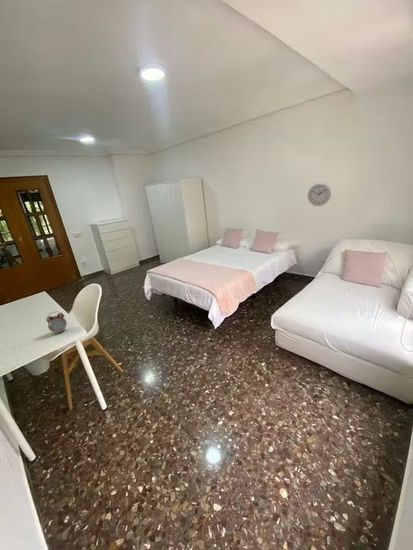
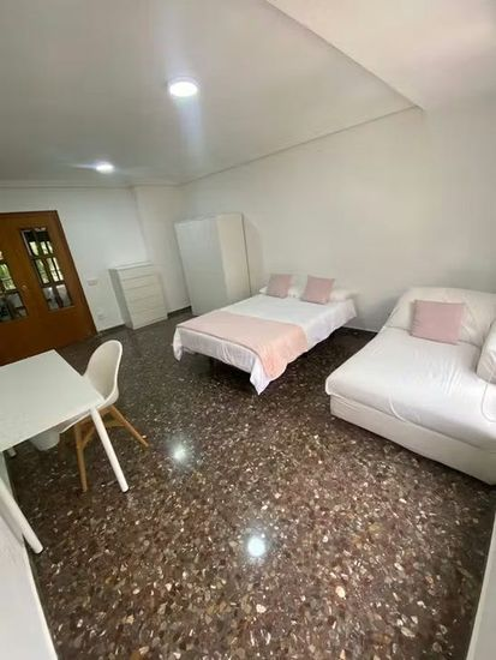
- alarm clock [45,311,68,336]
- wall clock [307,182,332,207]
